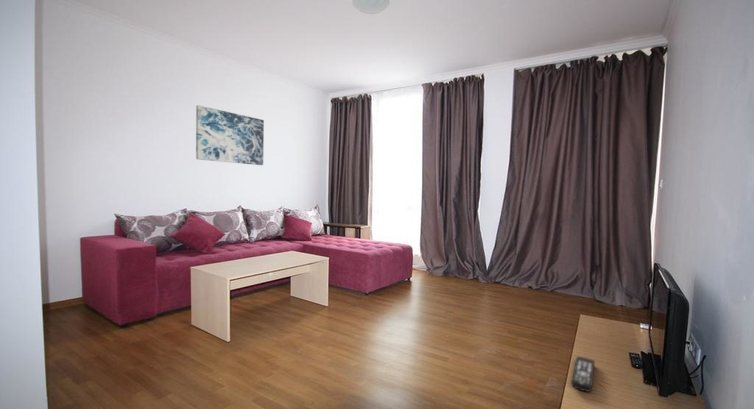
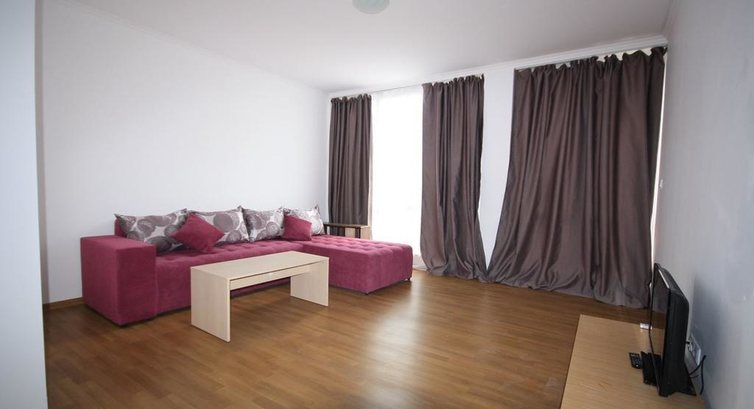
- remote control [571,355,595,393]
- wall art [195,104,265,166]
